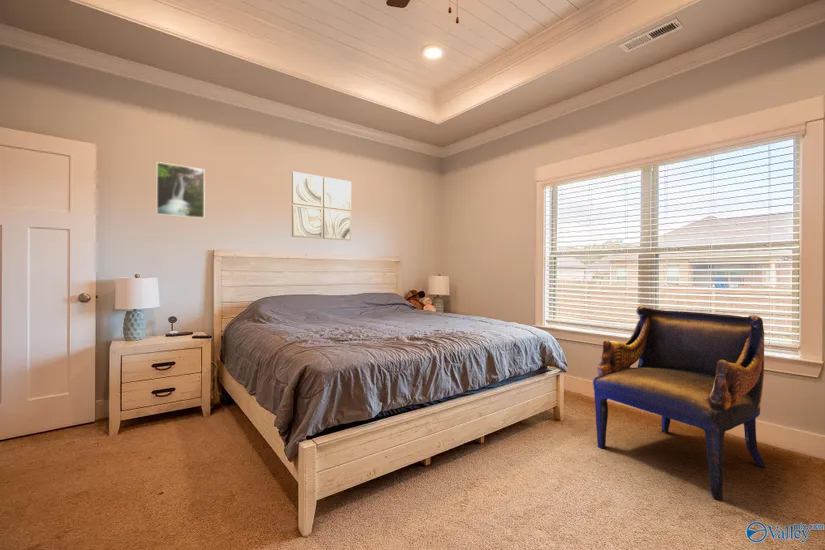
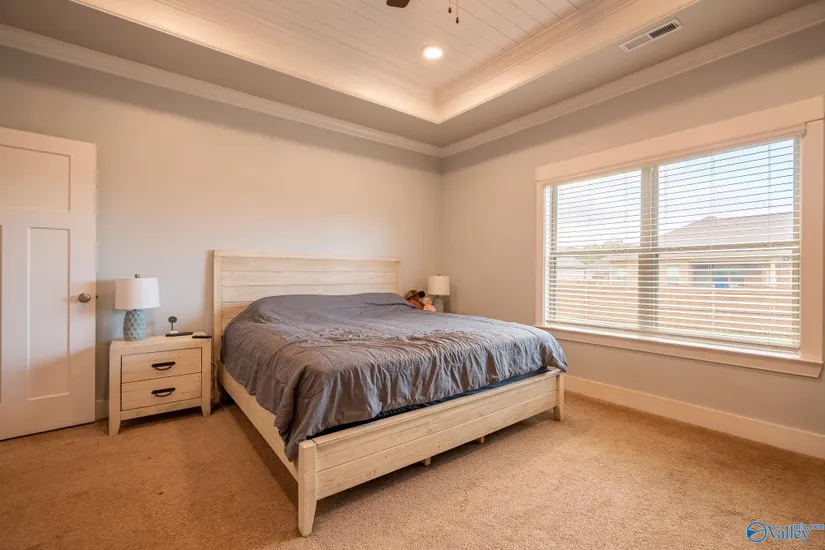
- armchair [592,304,766,501]
- wall art [291,171,352,241]
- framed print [155,161,206,220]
